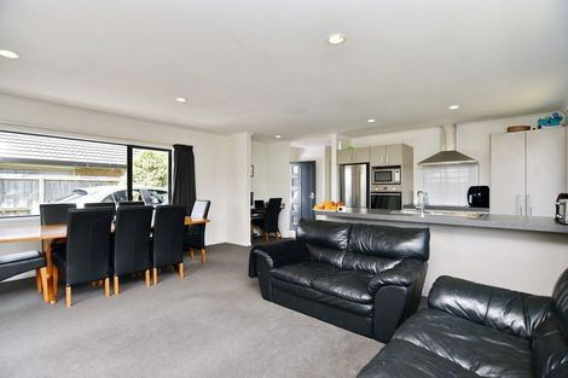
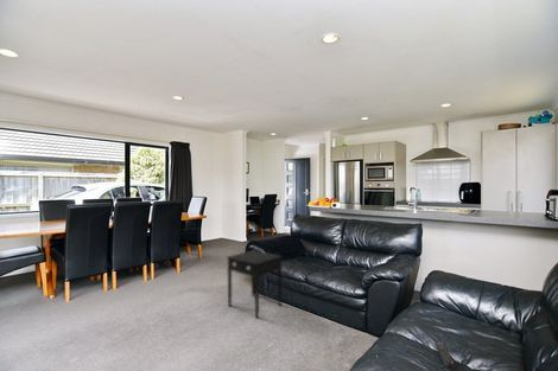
+ side table [226,249,284,319]
+ remote control [433,341,457,371]
